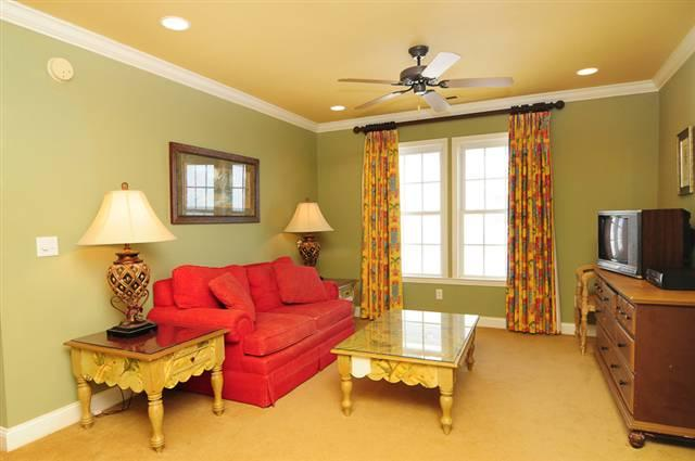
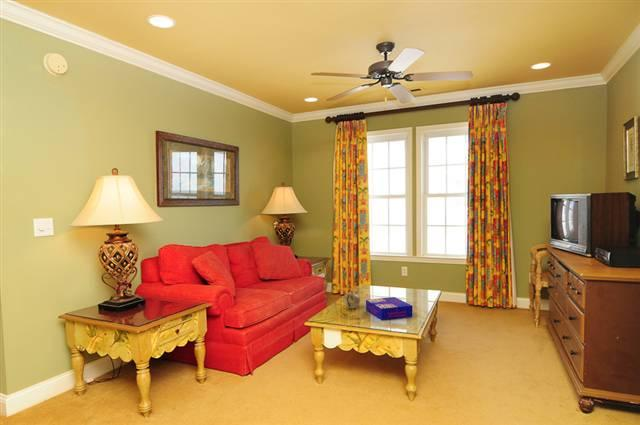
+ teapot [343,290,361,310]
+ board game [365,296,414,321]
